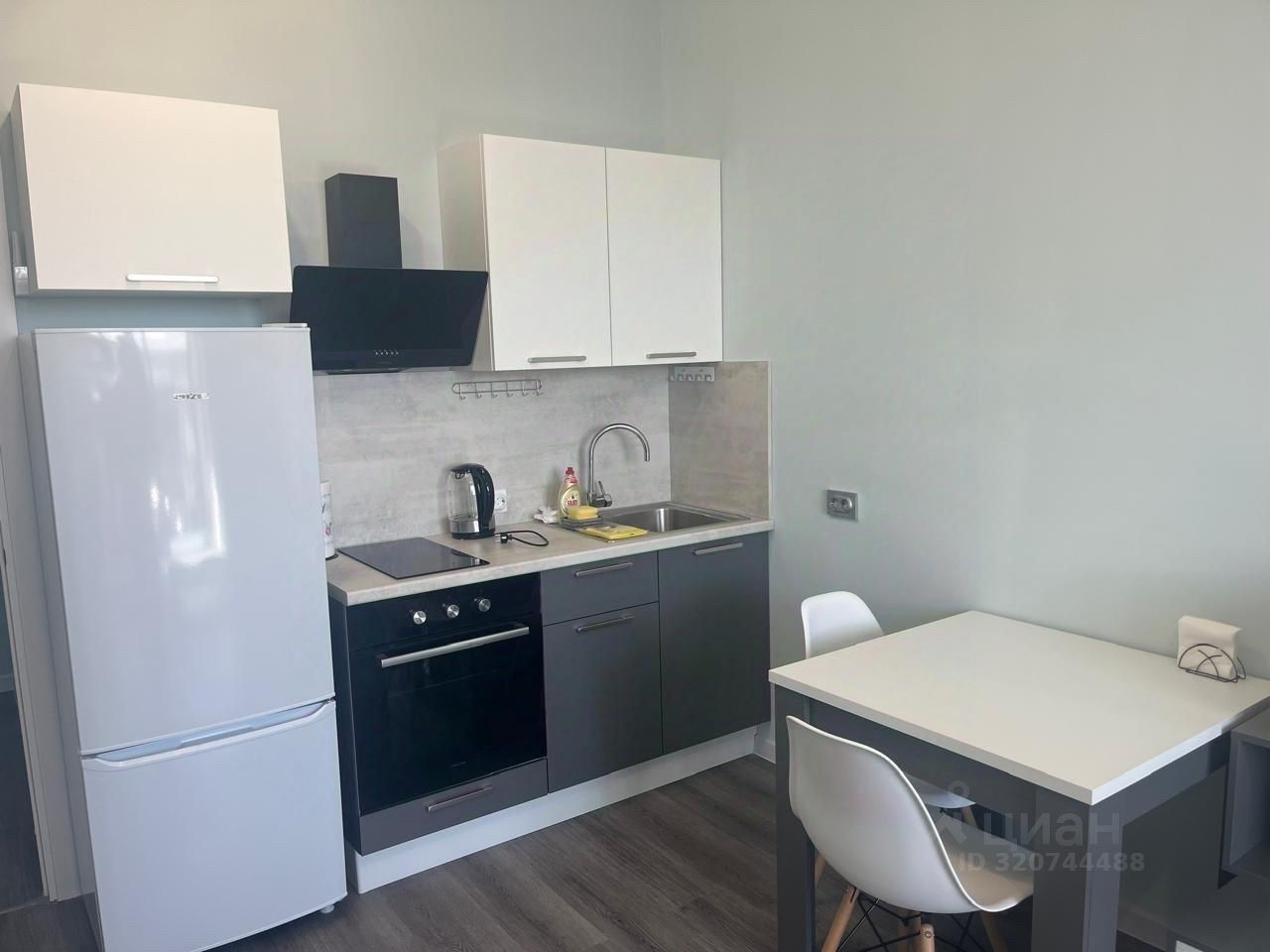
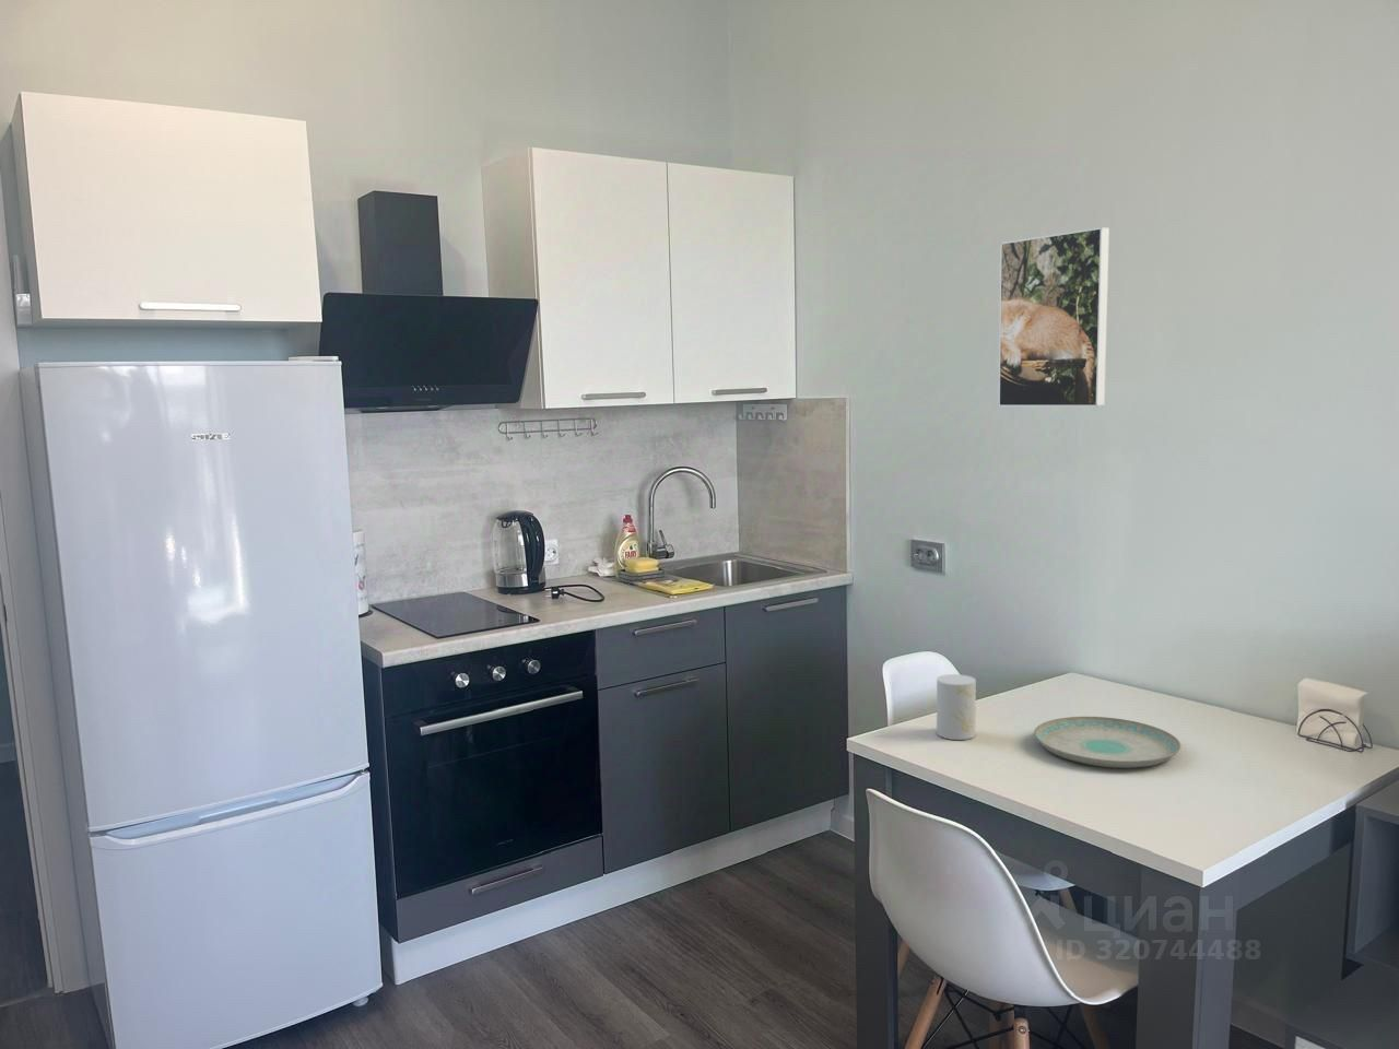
+ plate [1033,716,1182,769]
+ cup [935,673,977,740]
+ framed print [998,226,1110,408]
